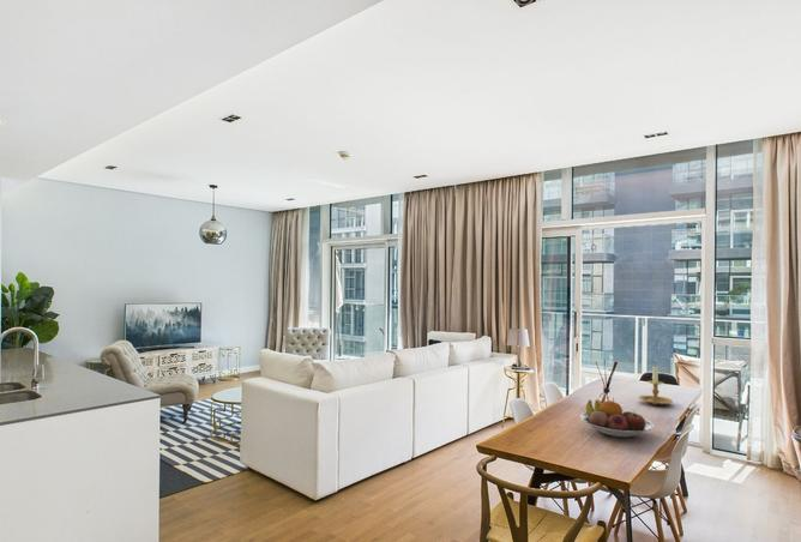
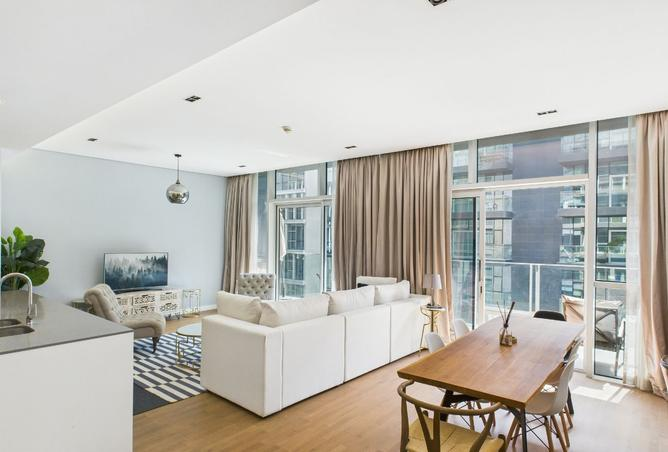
- fruit bowl [579,398,655,439]
- candle holder [638,363,674,406]
